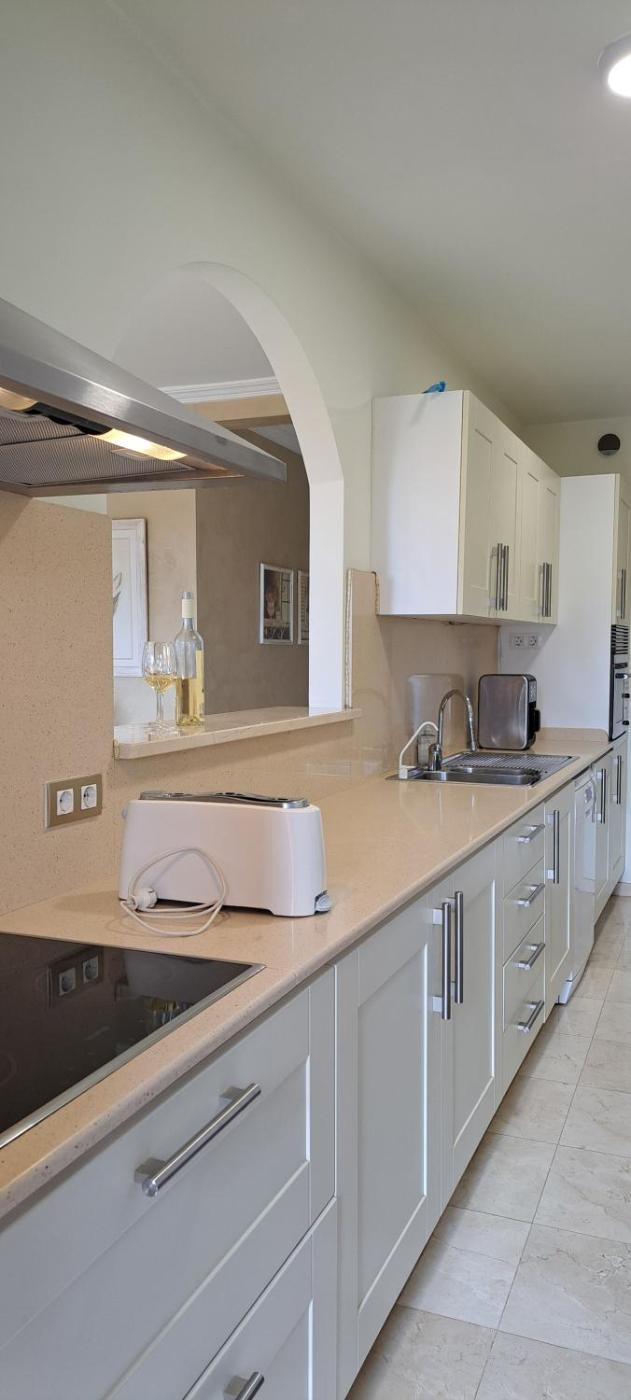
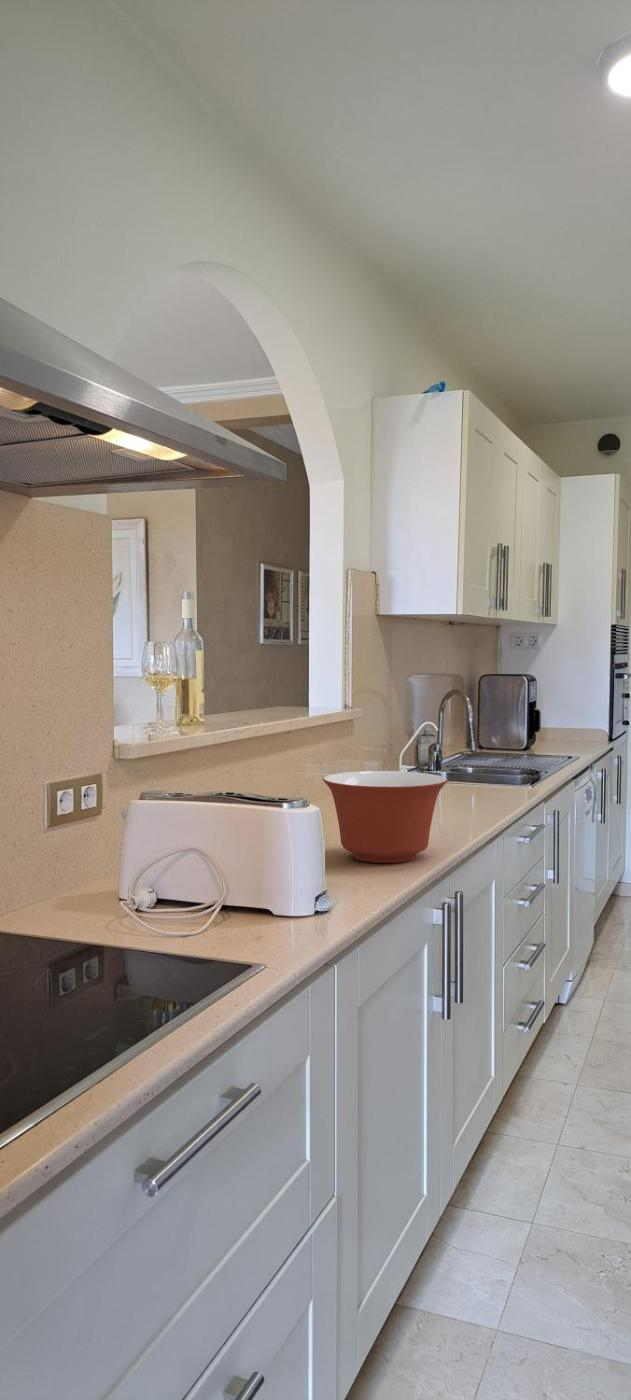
+ mixing bowl [322,770,448,864]
